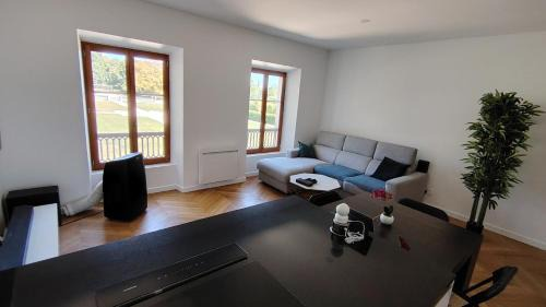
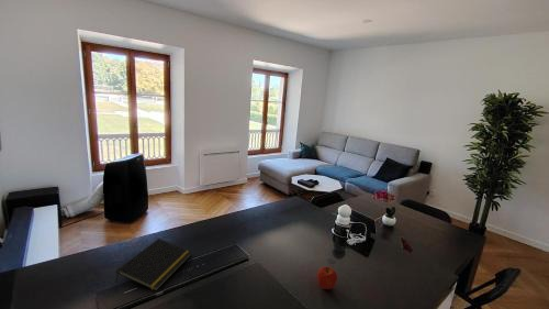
+ fruit [316,266,338,290]
+ notepad [114,238,193,291]
